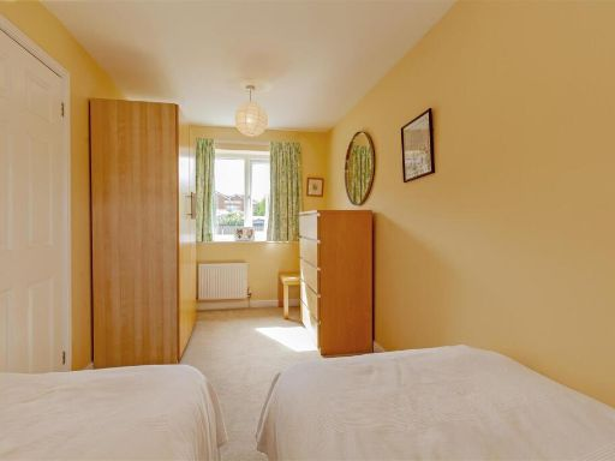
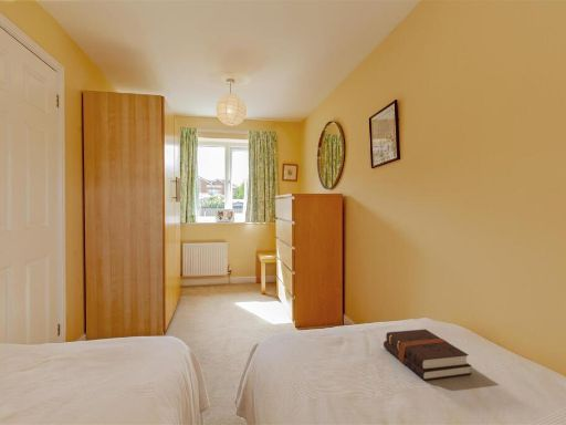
+ hardback book [382,329,473,381]
